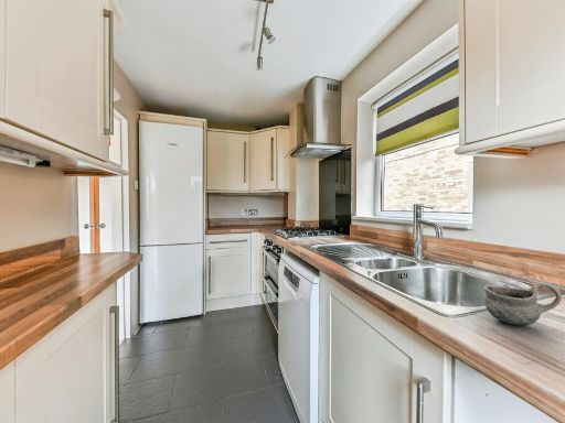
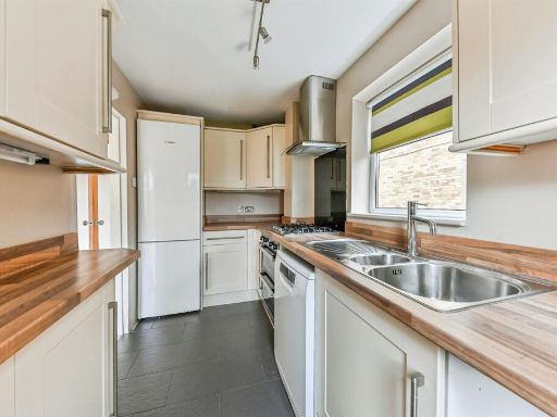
- mug [483,281,563,326]
